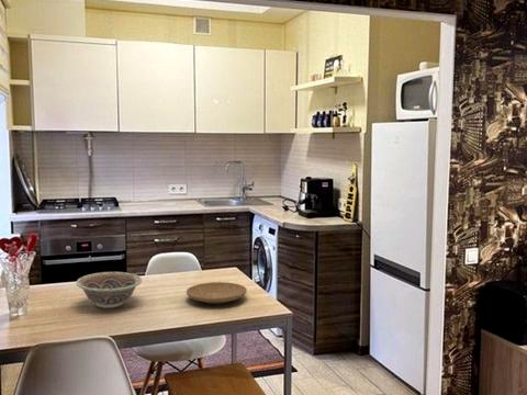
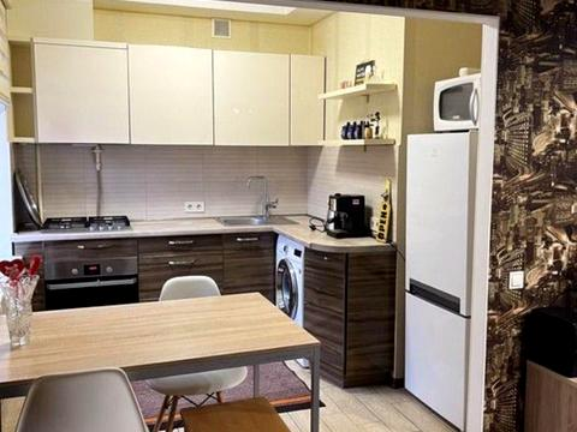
- plate [186,281,248,305]
- decorative bowl [76,271,143,309]
